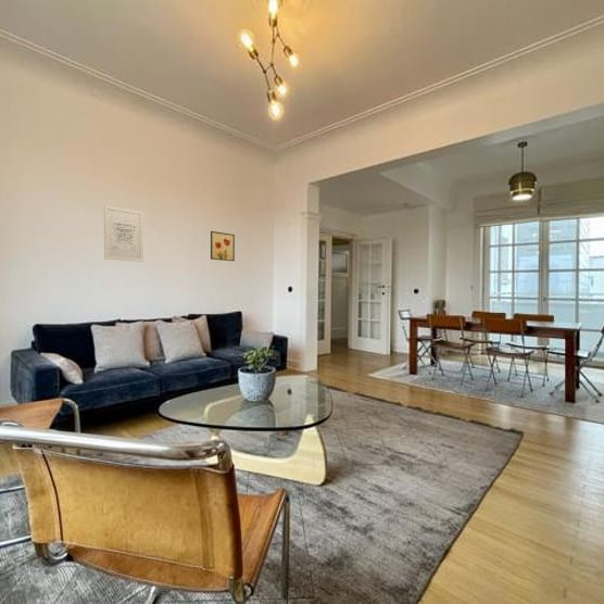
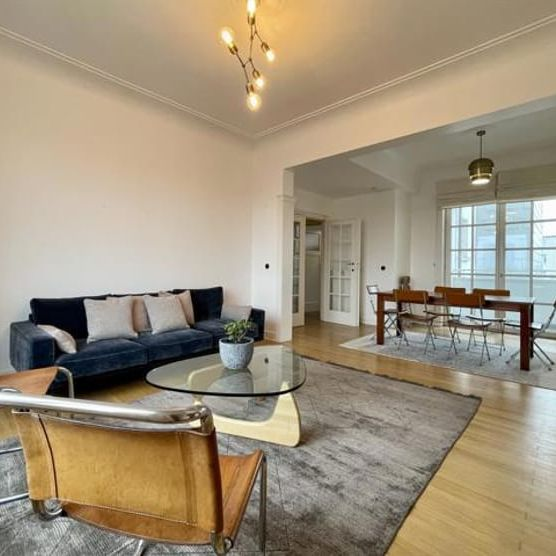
- wall art [210,230,236,262]
- wall art [103,204,144,263]
